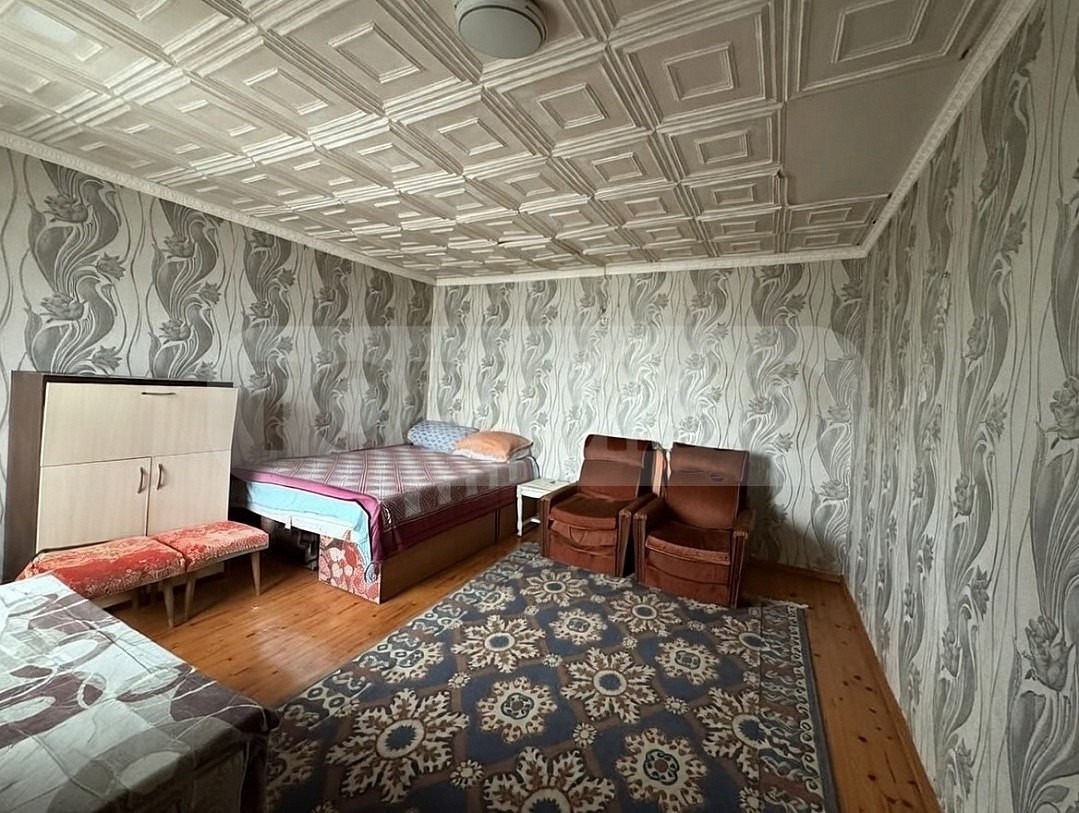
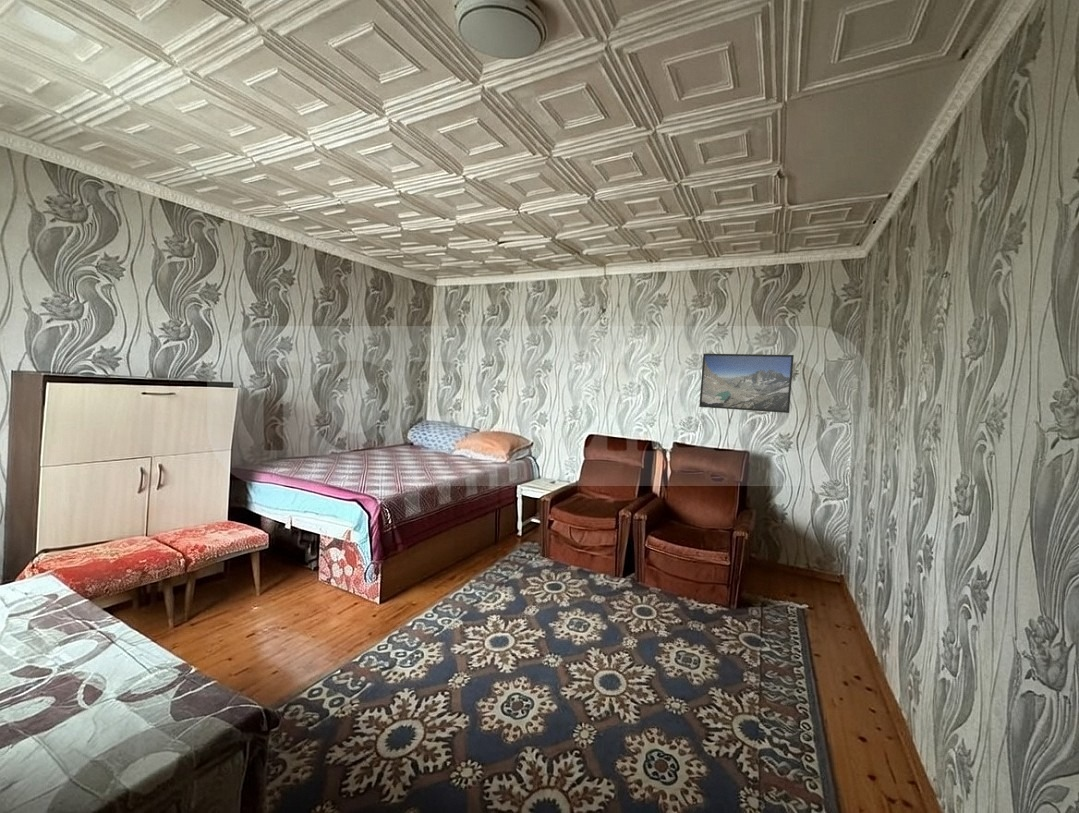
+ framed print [698,353,795,414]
